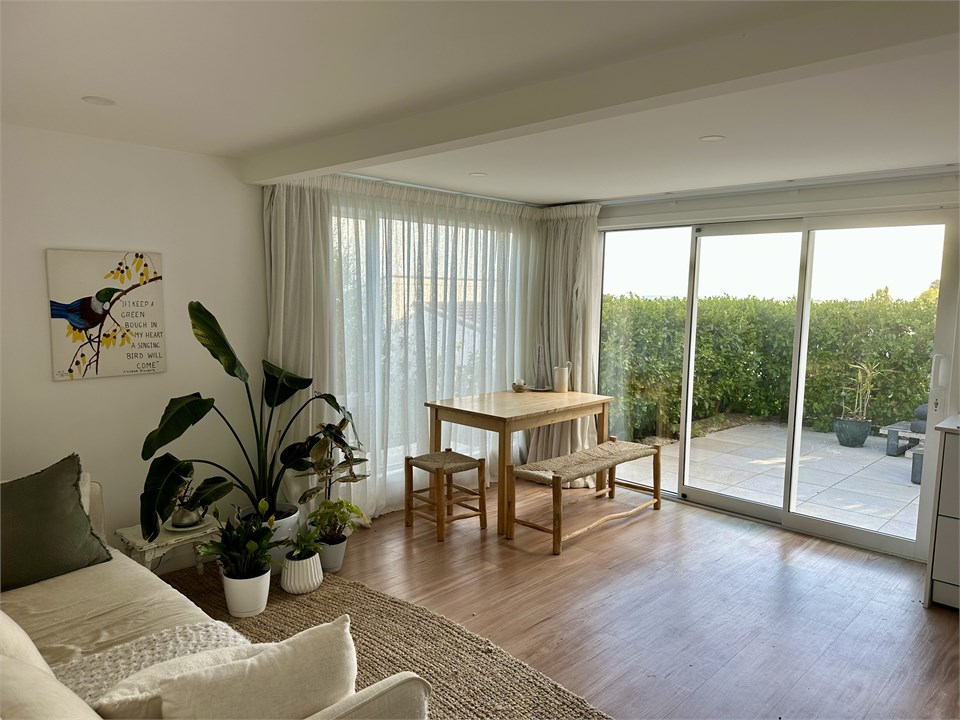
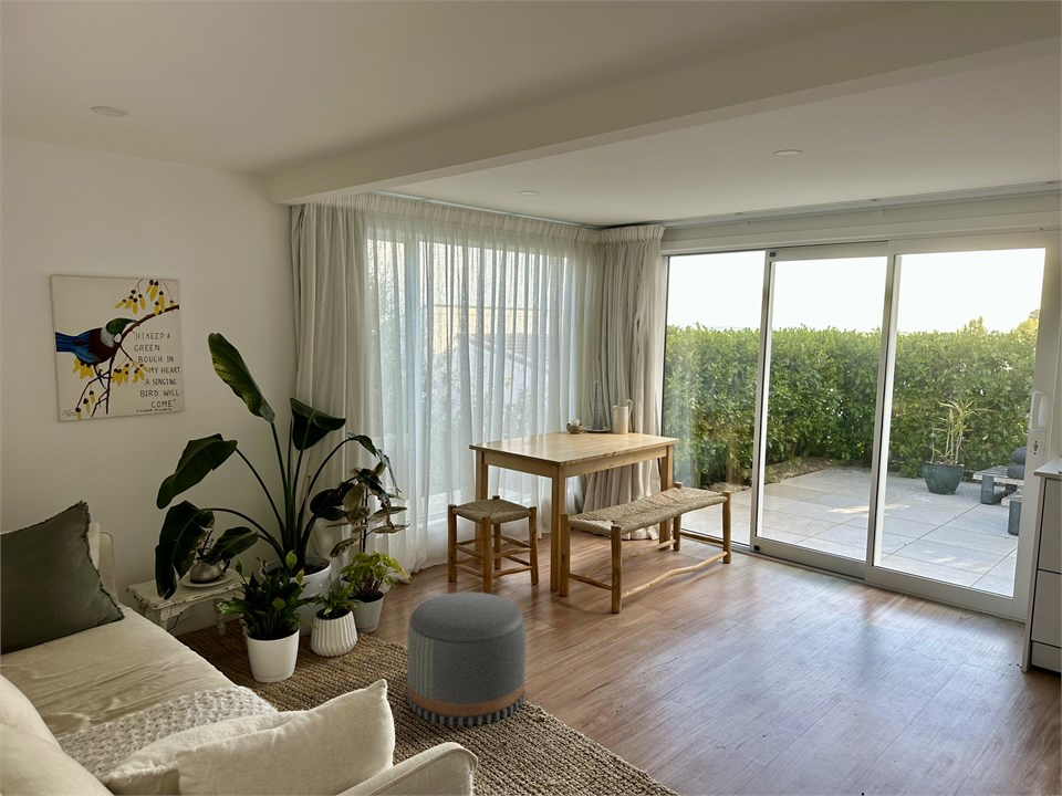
+ pouf [406,591,528,727]
